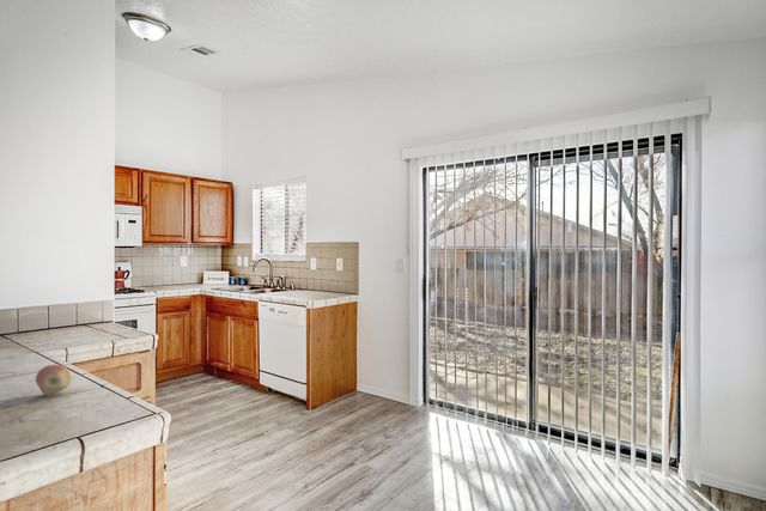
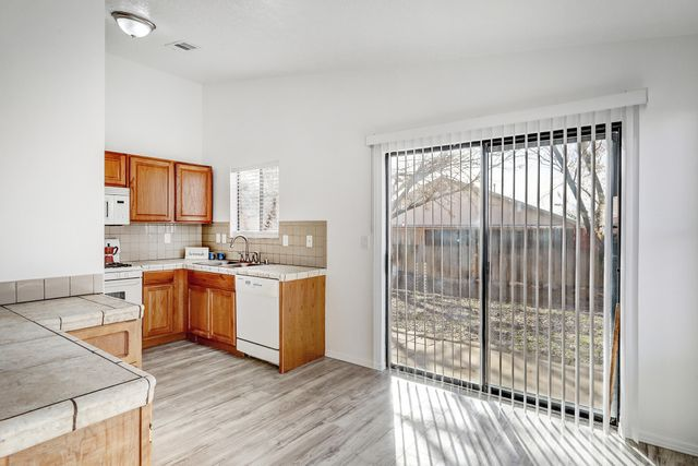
- fruit [35,364,72,396]
